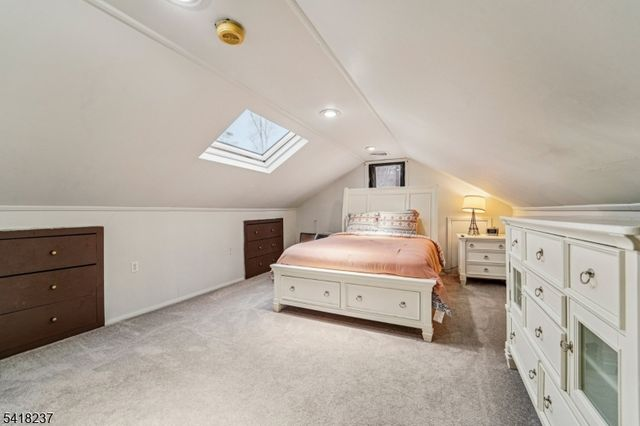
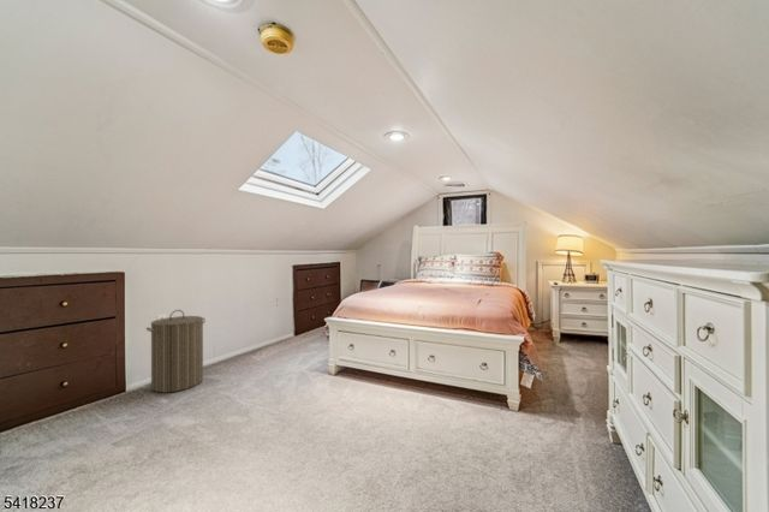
+ laundry hamper [145,309,207,394]
